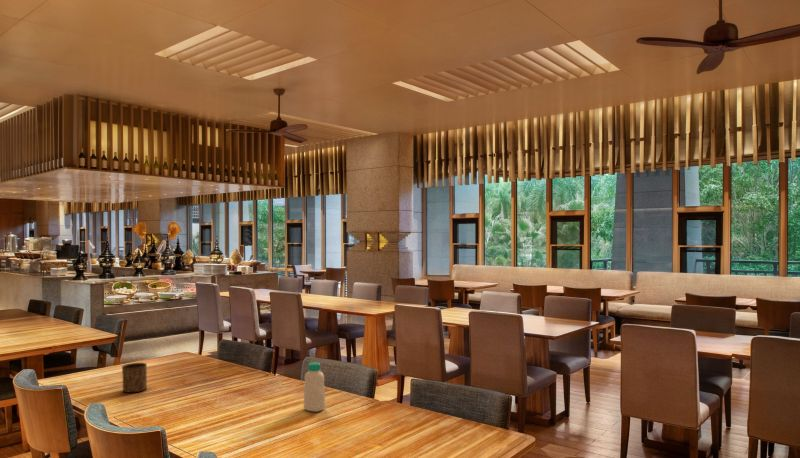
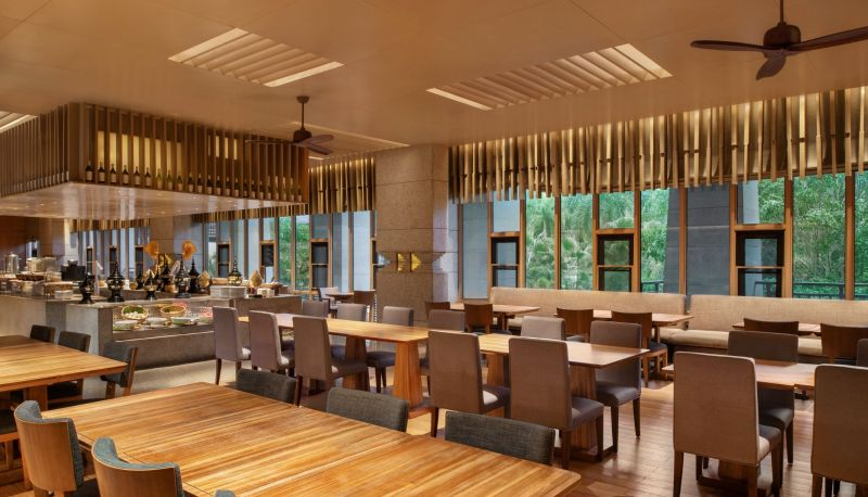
- cup [121,362,148,393]
- bottle [303,361,326,413]
